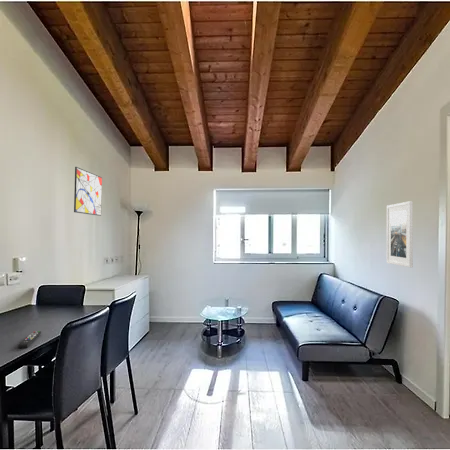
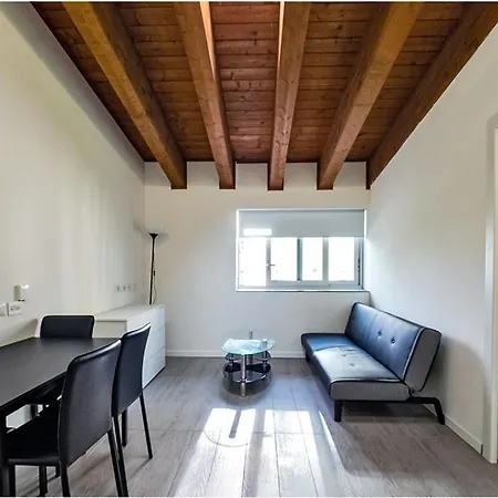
- remote control [17,330,42,349]
- wall art [73,166,103,217]
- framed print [386,200,414,268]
